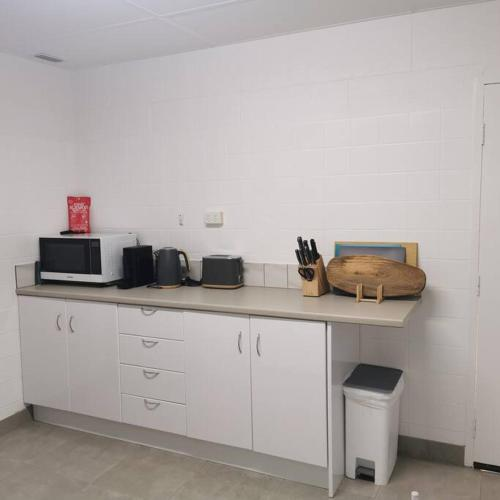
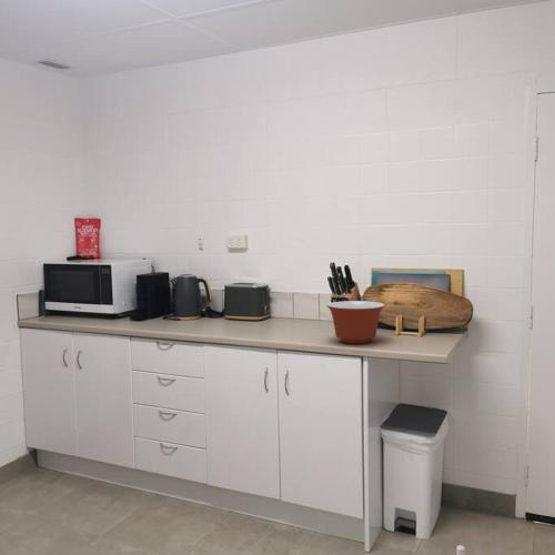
+ mixing bowl [325,300,386,345]
